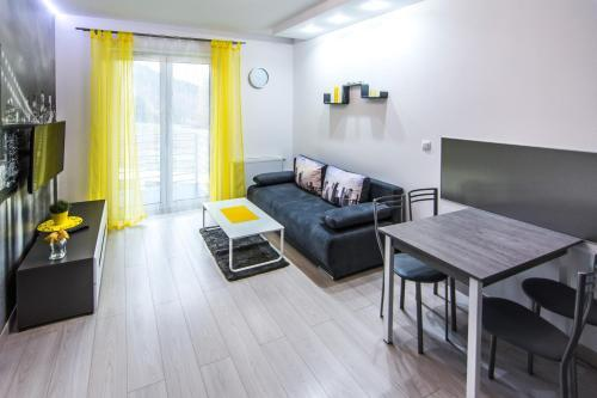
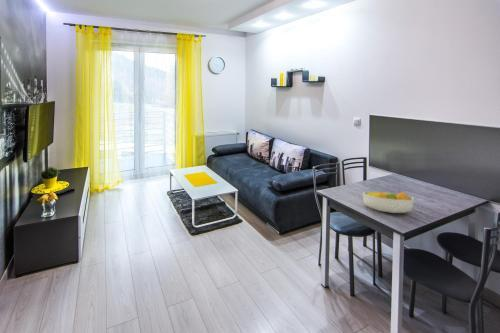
+ fruit bowl [362,191,415,214]
